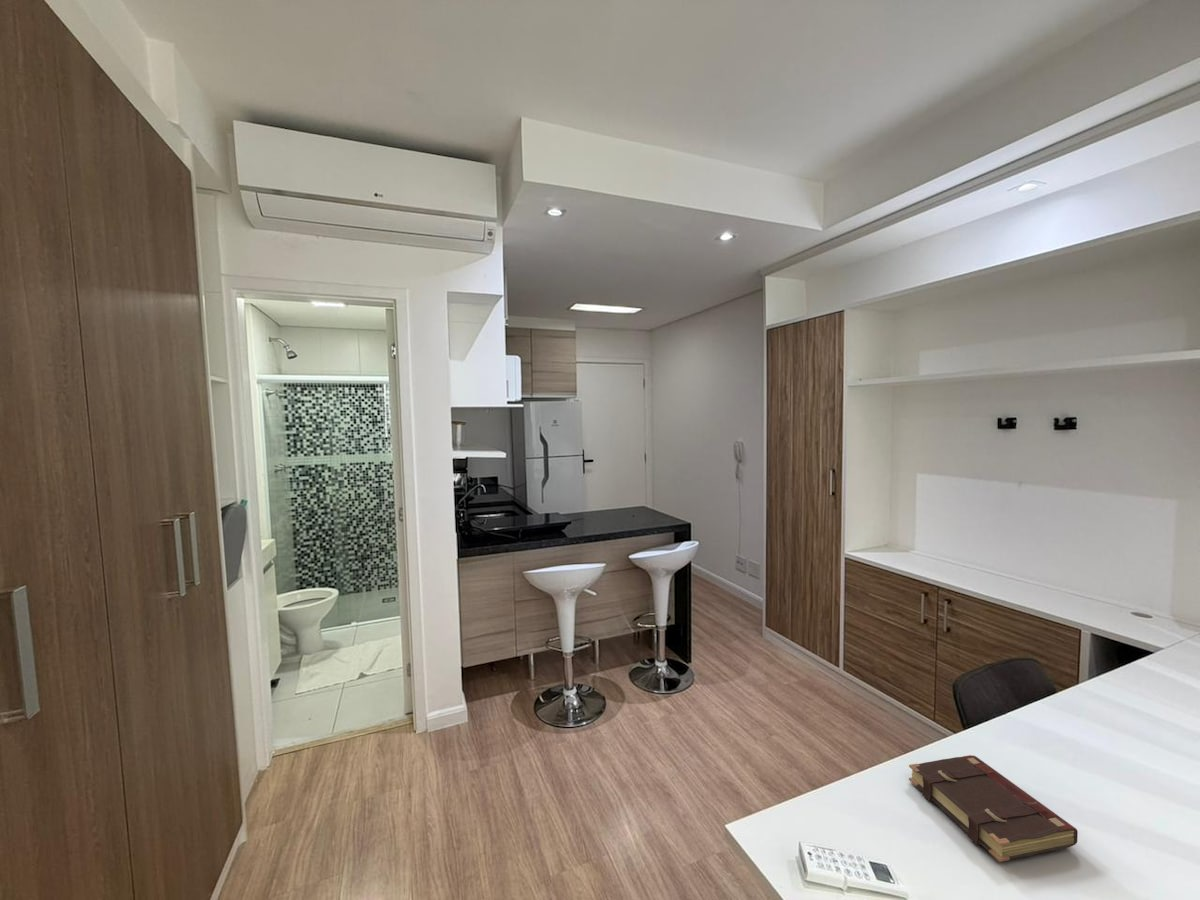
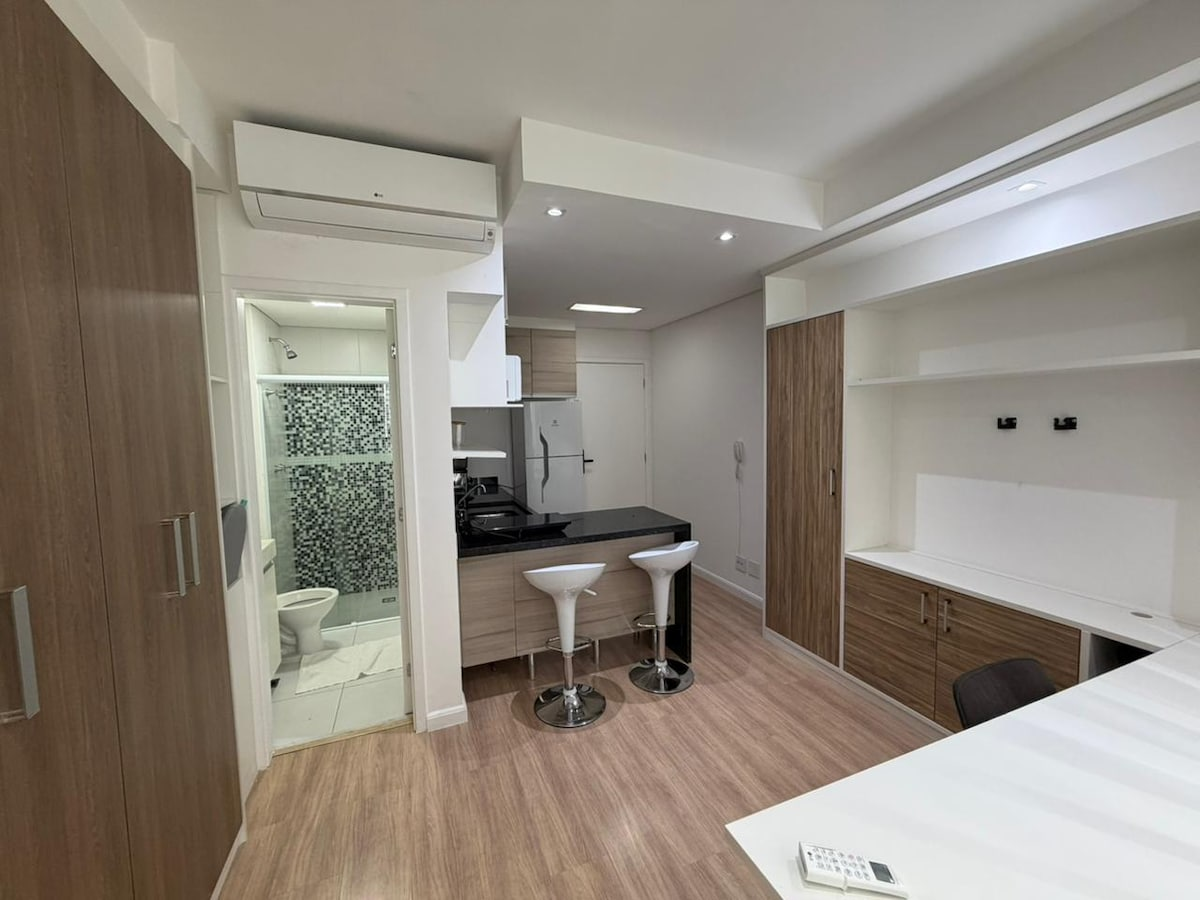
- book [908,754,1079,863]
